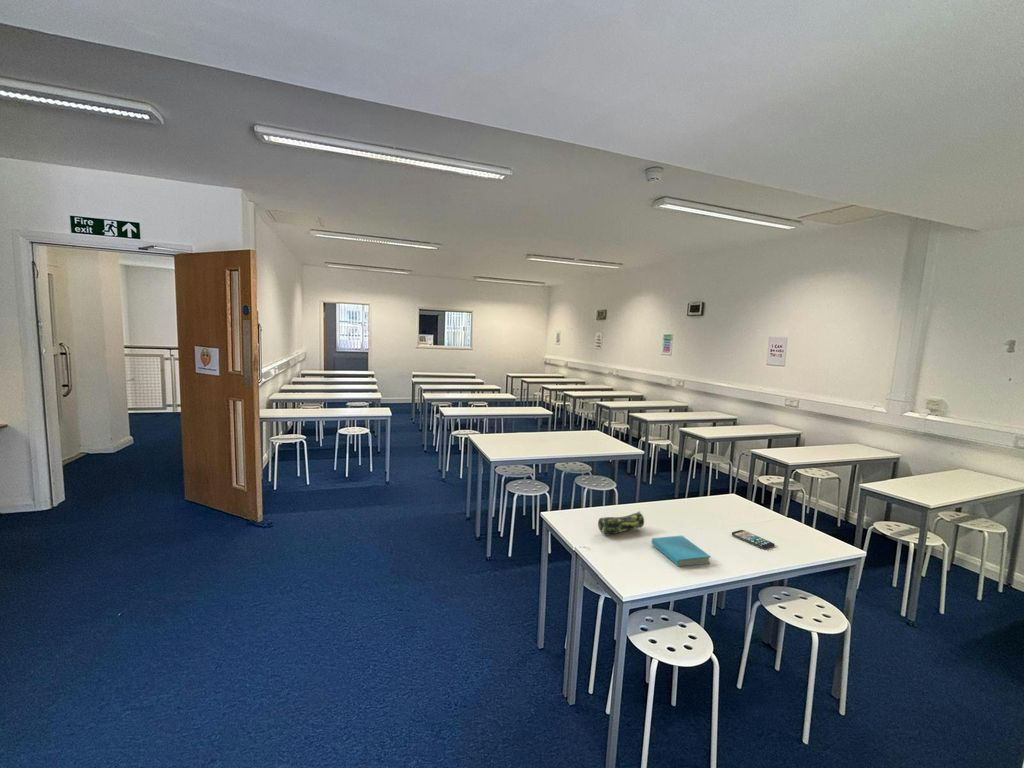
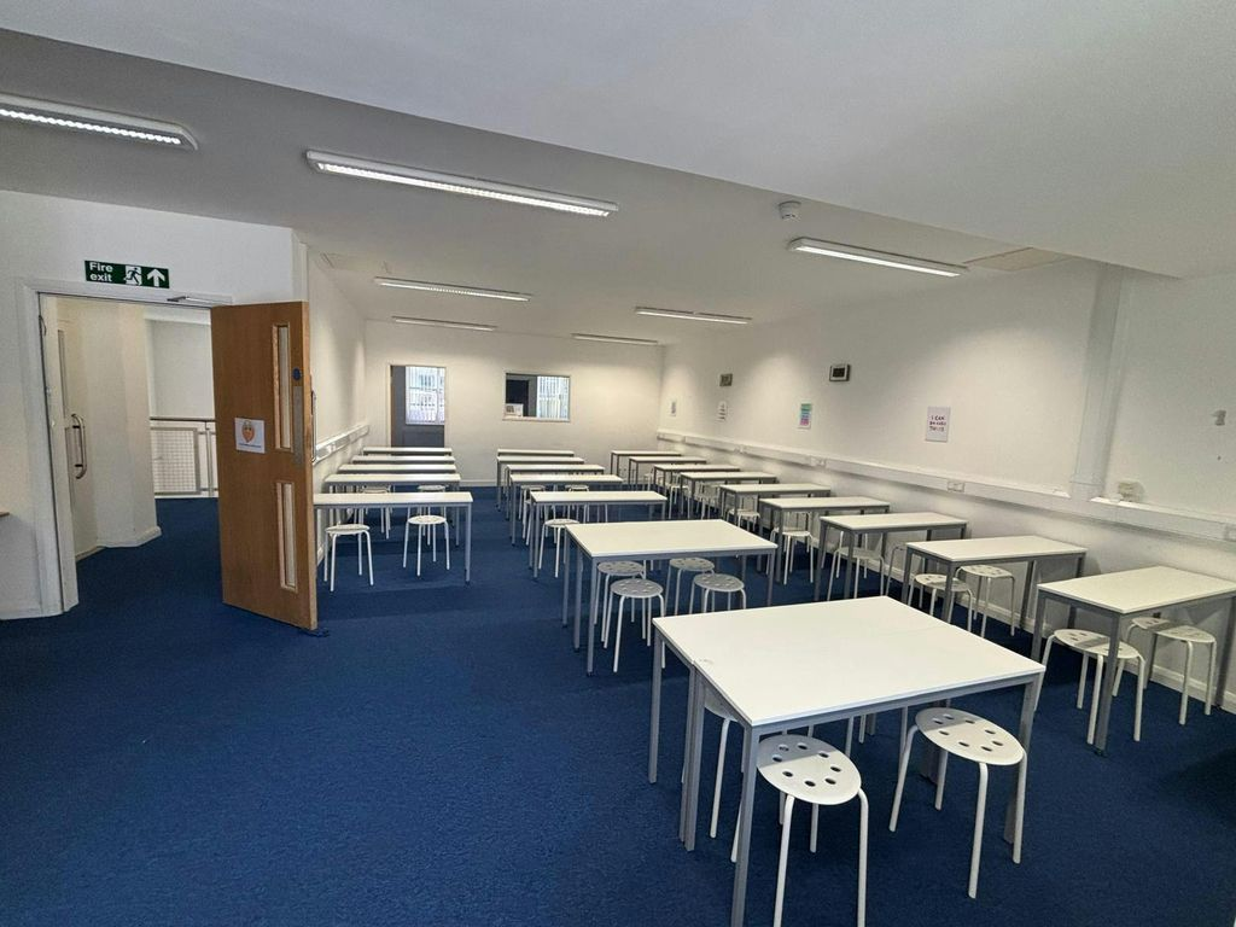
- smartphone [731,529,776,550]
- book [650,535,712,568]
- pencil case [597,510,645,535]
